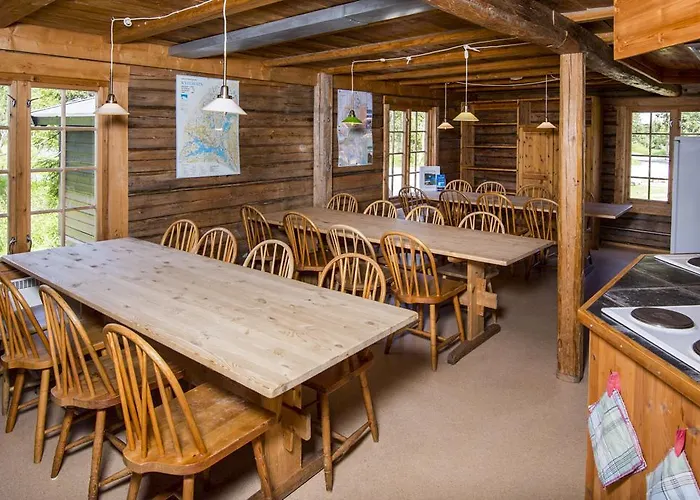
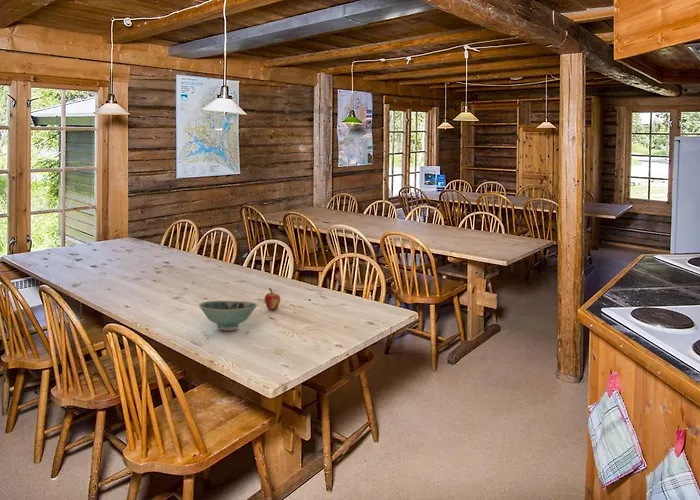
+ bowl [198,300,259,331]
+ fruit [263,287,281,311]
